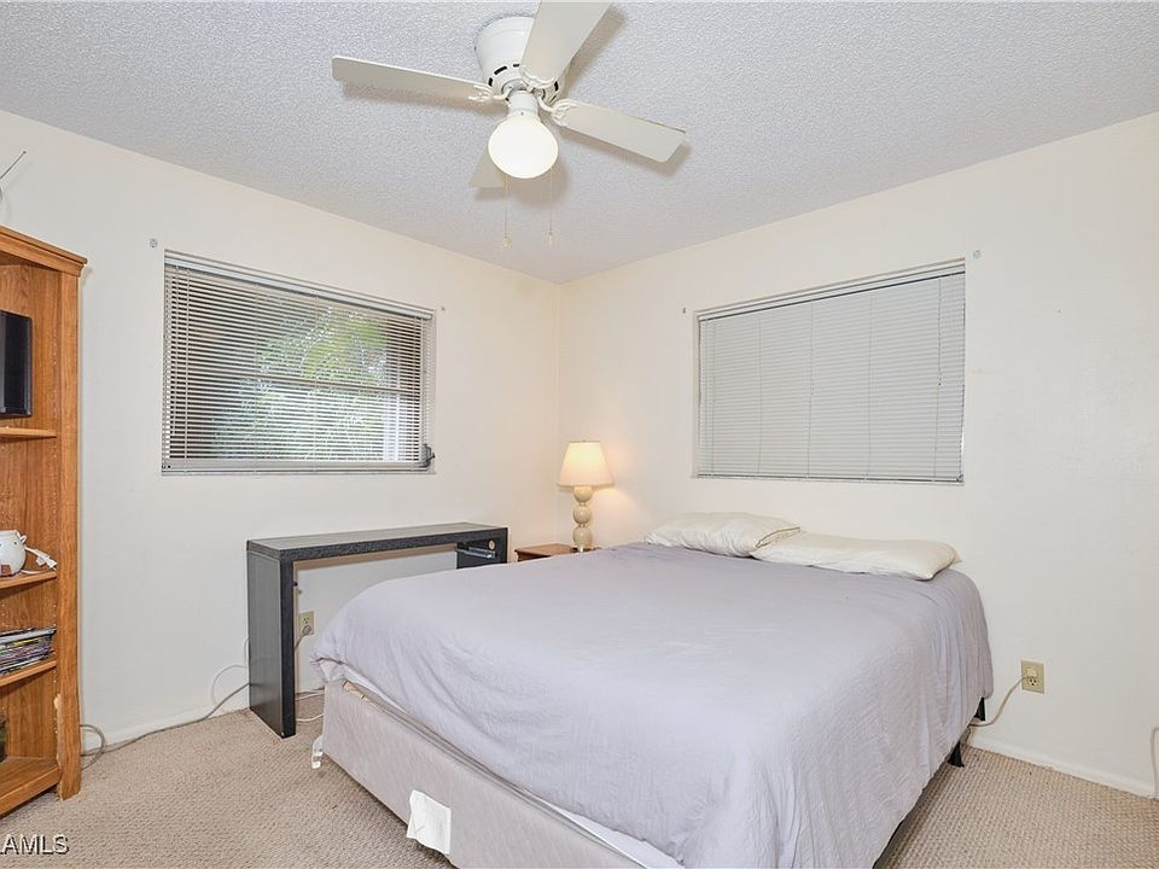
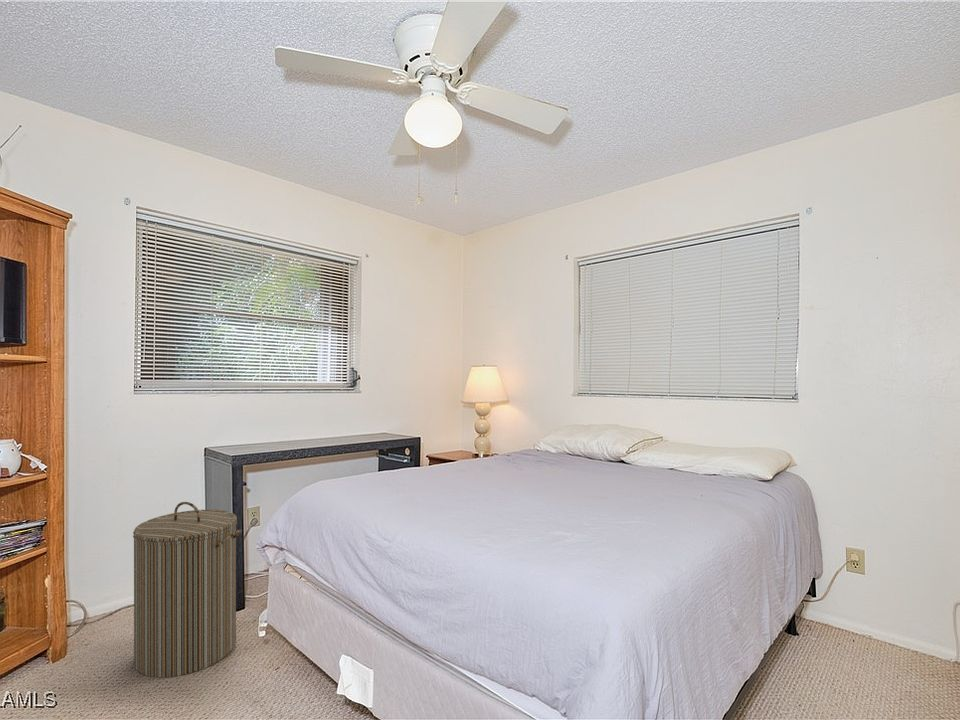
+ laundry hamper [132,501,243,678]
